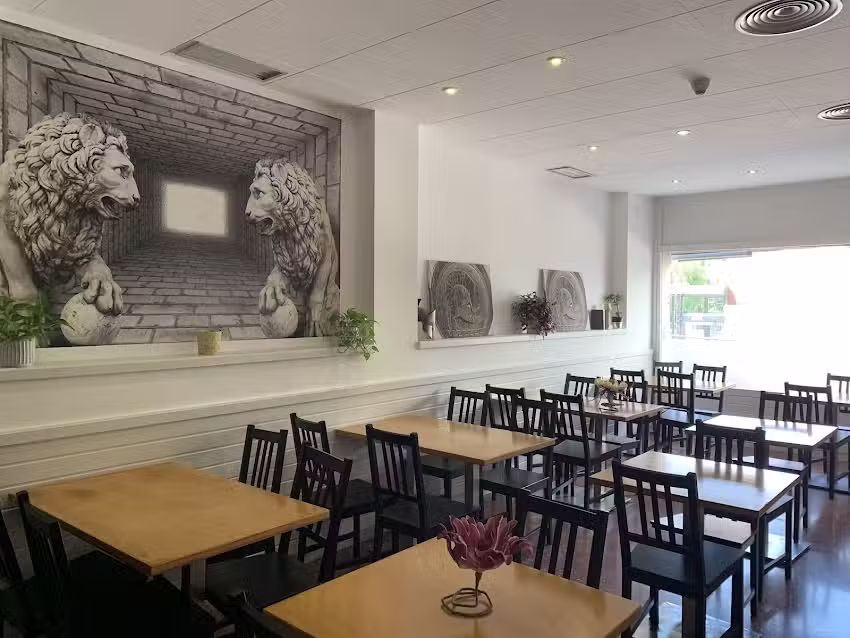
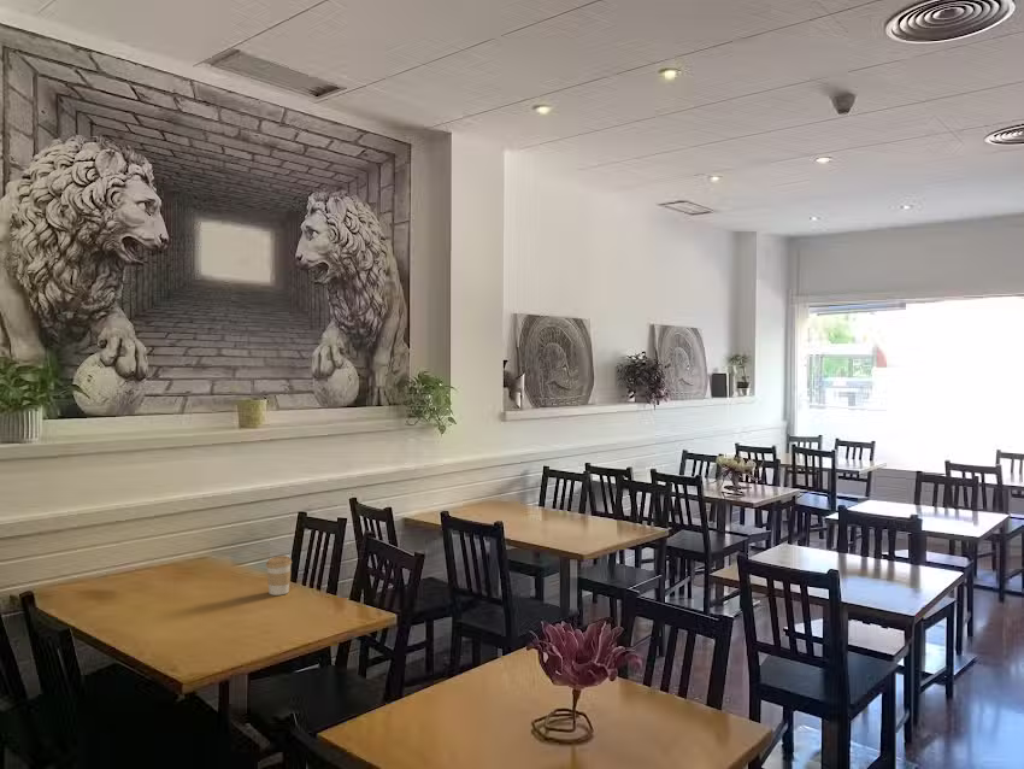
+ coffee cup [265,554,293,597]
